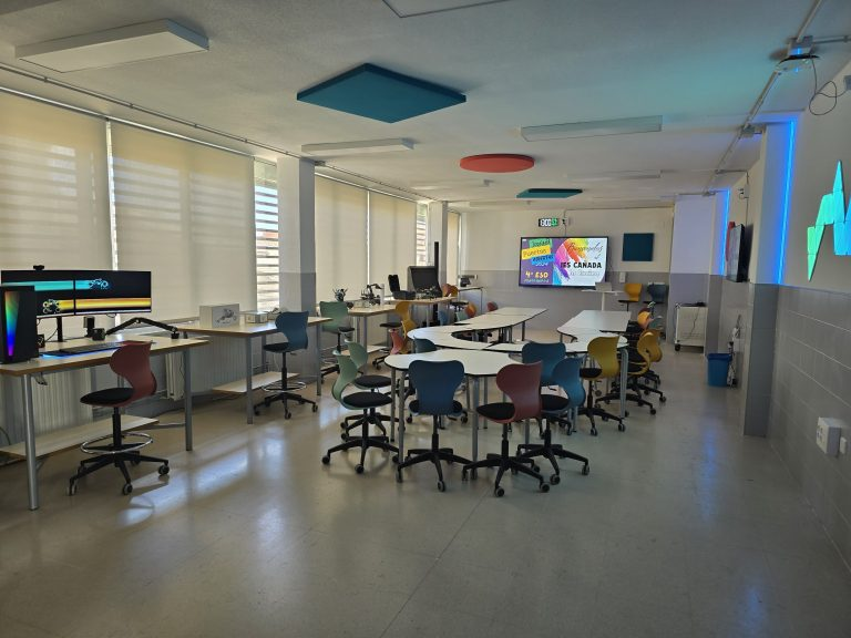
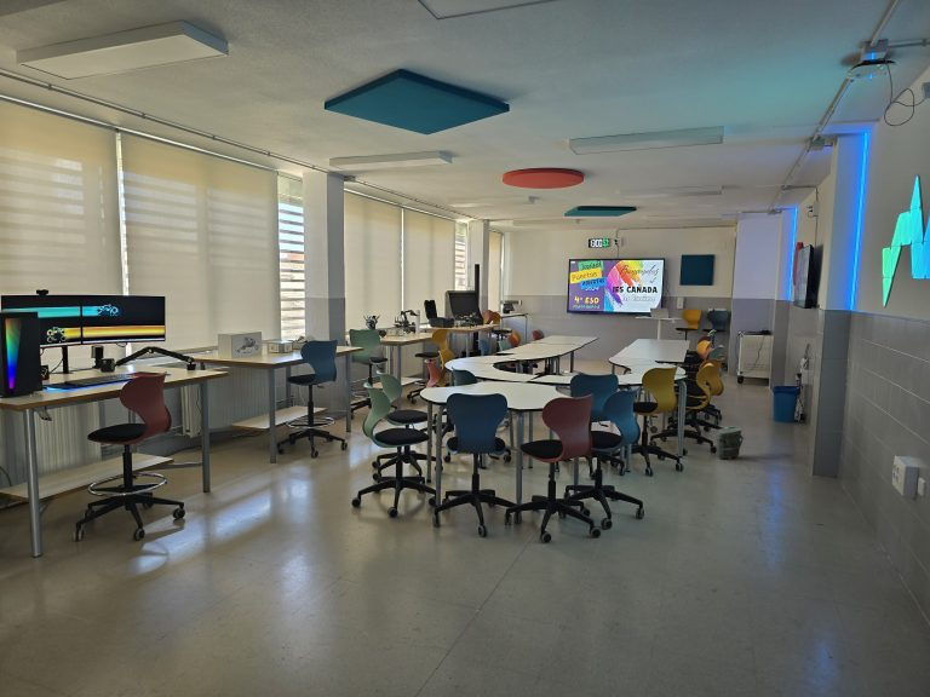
+ bag [714,425,745,460]
